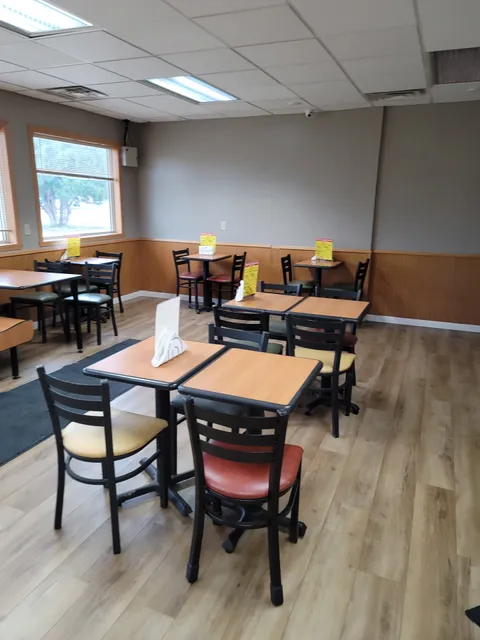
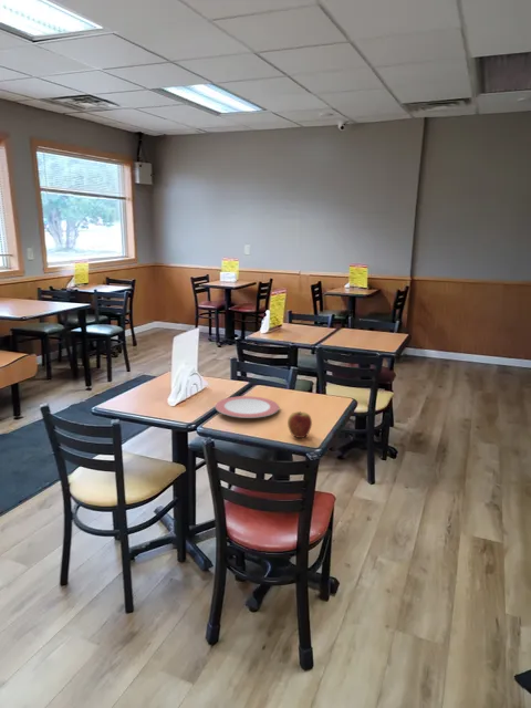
+ plate [215,395,280,419]
+ apple [287,410,313,439]
